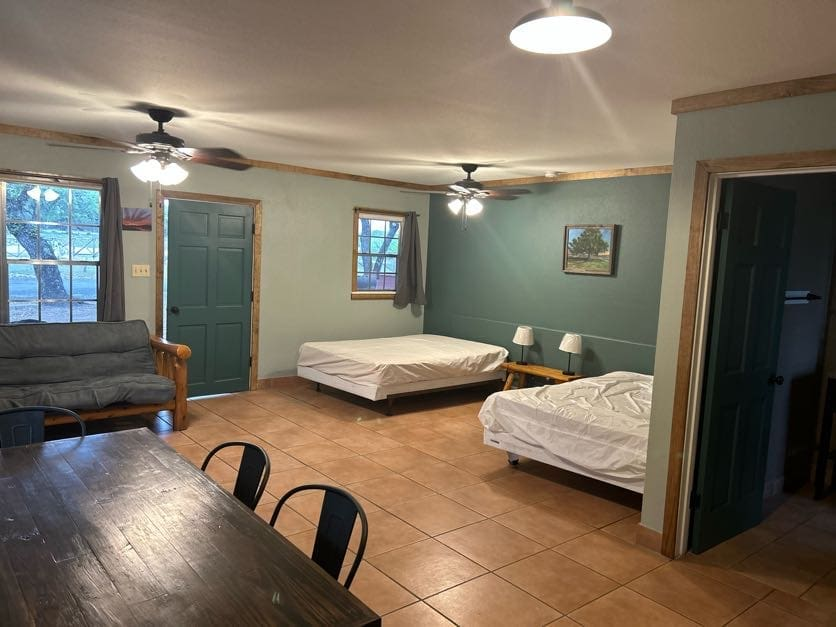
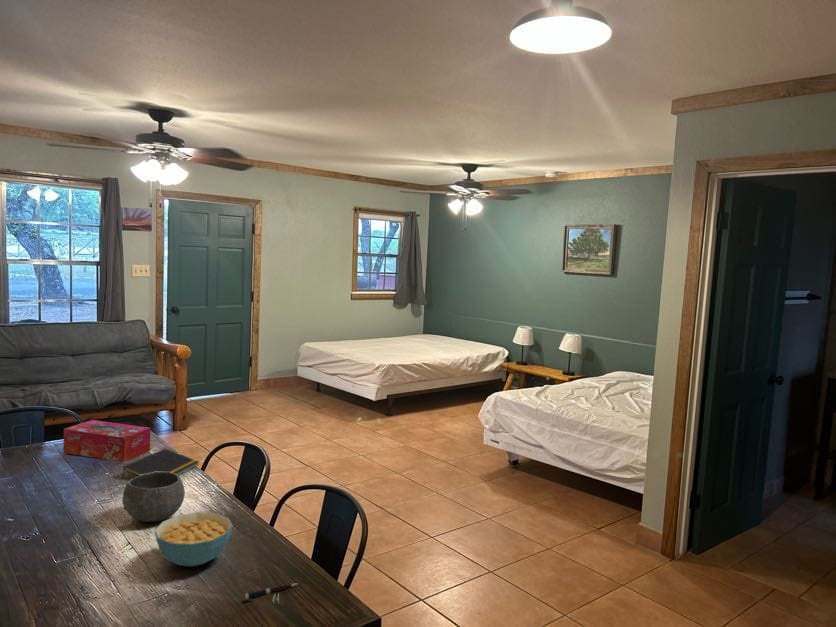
+ pen [244,583,298,601]
+ notepad [121,448,200,480]
+ tissue box [63,419,151,463]
+ bowl [121,472,186,523]
+ cereal bowl [154,511,234,567]
